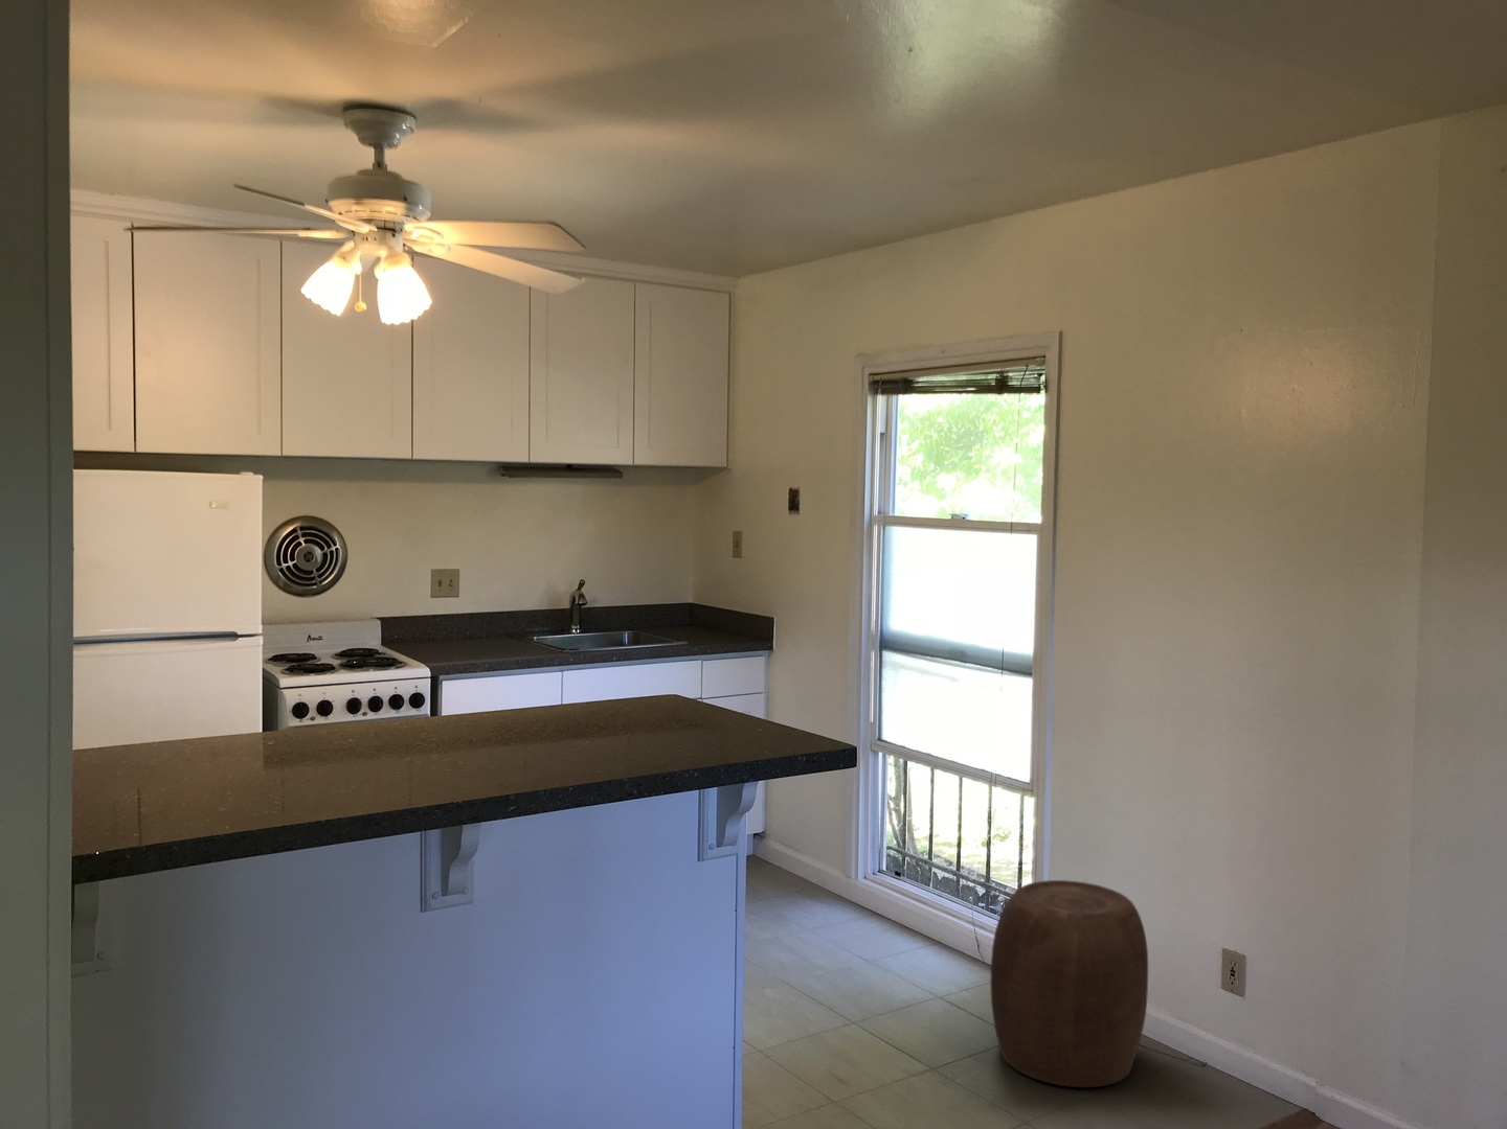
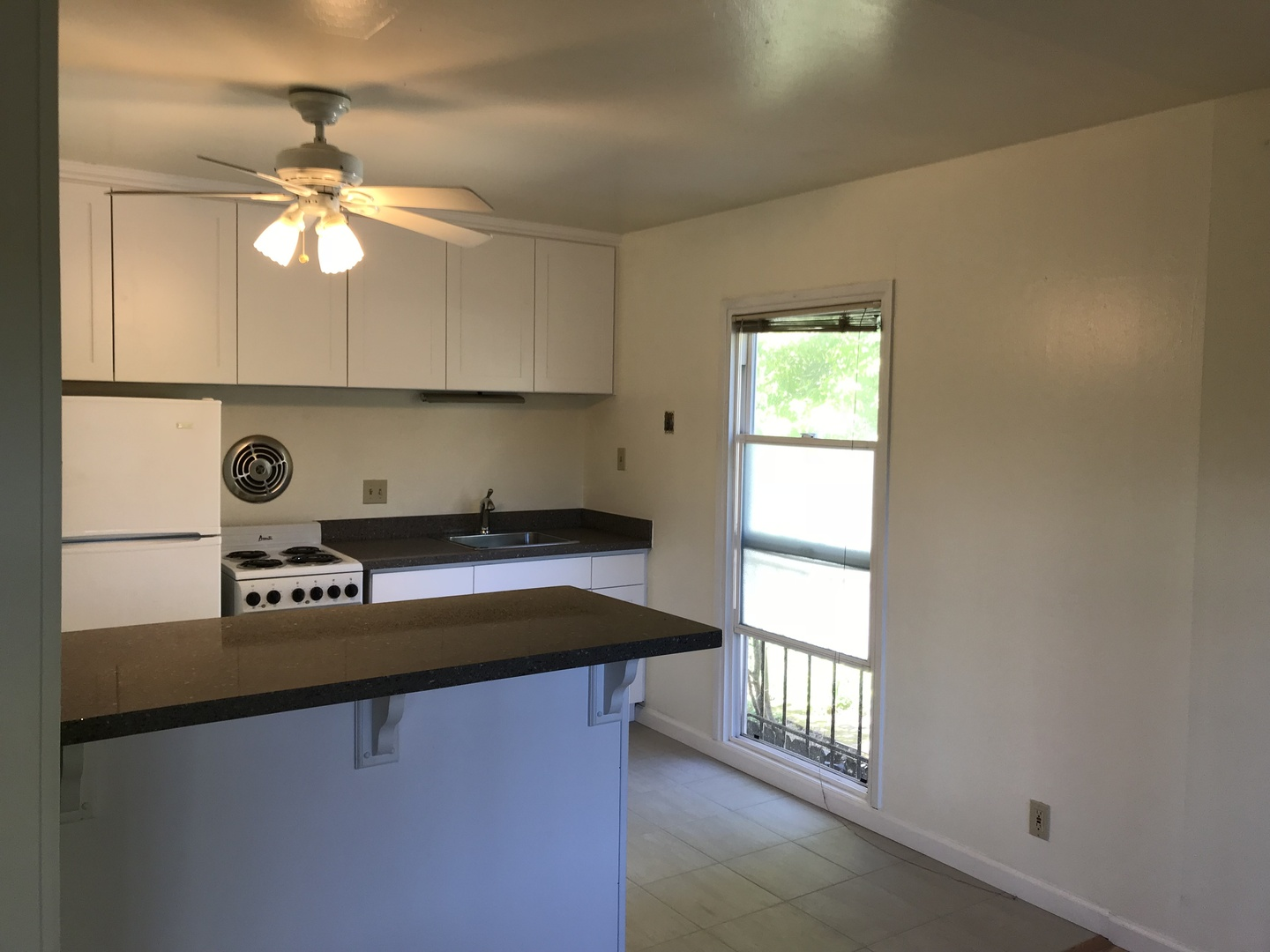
- stool [990,879,1149,1089]
